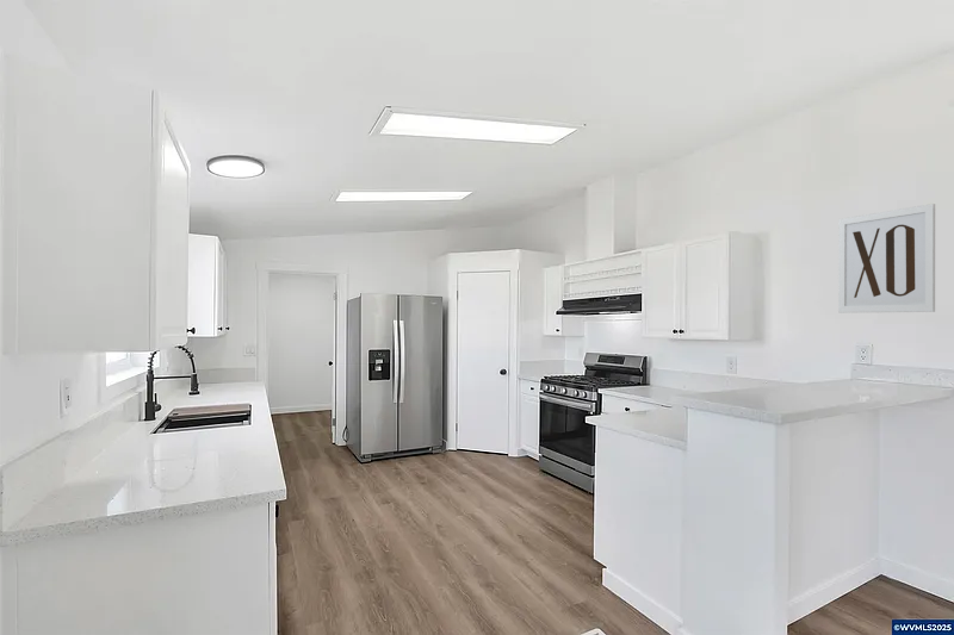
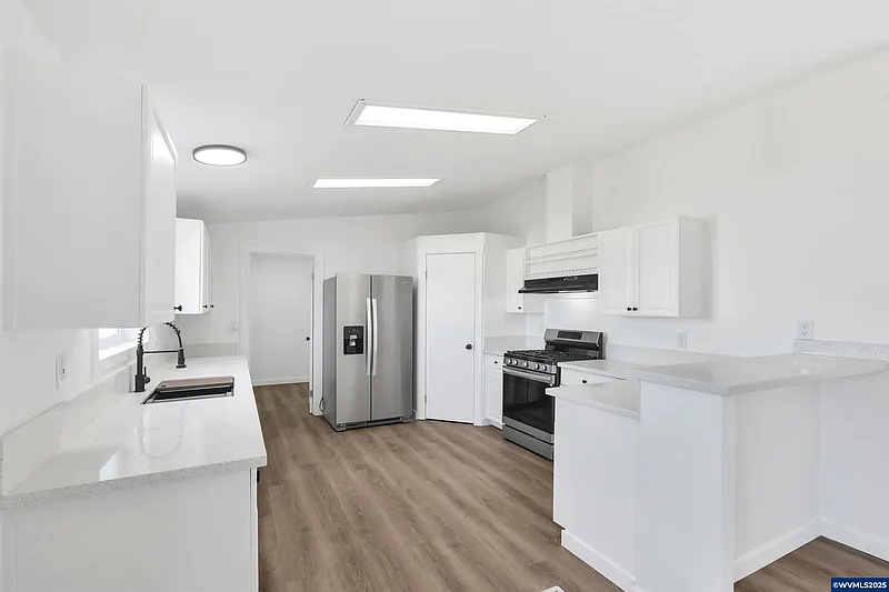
- wall art [837,203,936,315]
